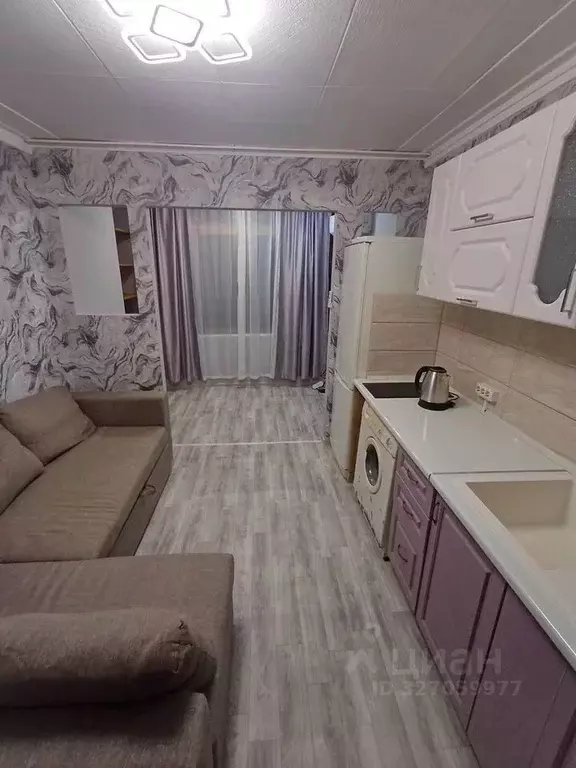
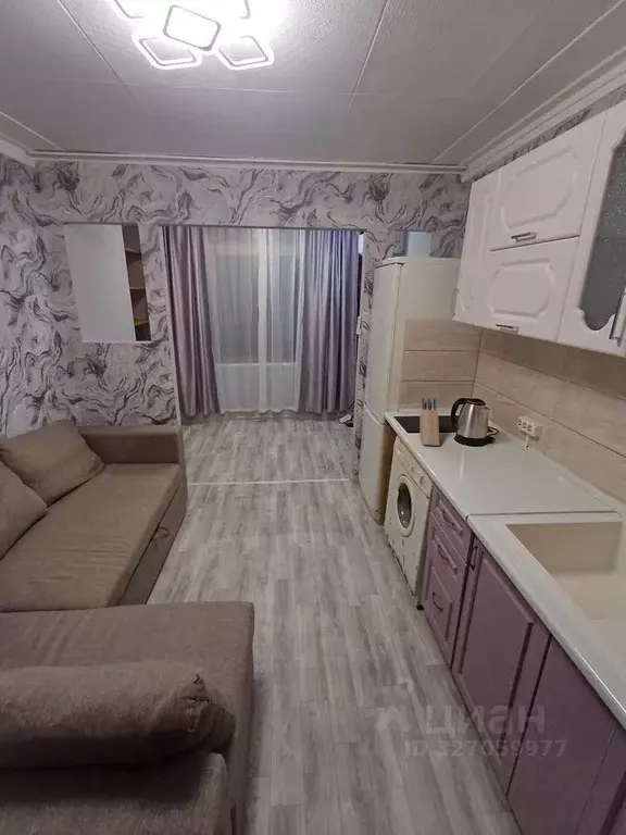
+ knife block [418,397,440,447]
